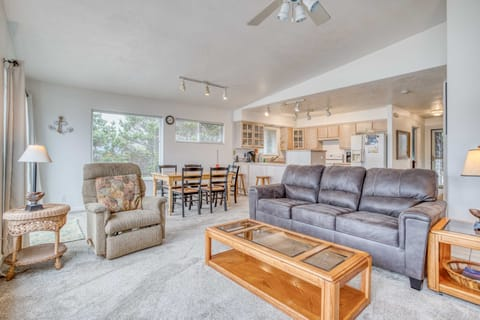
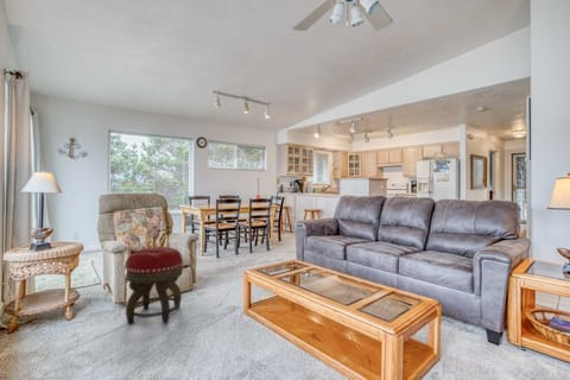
+ footstool [125,246,184,325]
